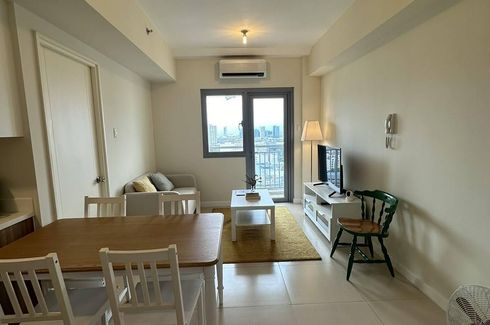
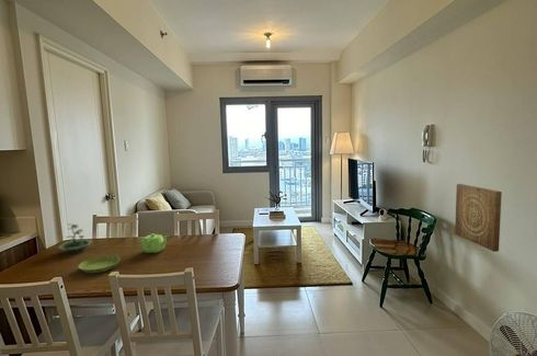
+ terrarium [57,222,93,255]
+ teapot [138,232,169,254]
+ wall art [454,183,503,253]
+ saucer [77,254,121,274]
